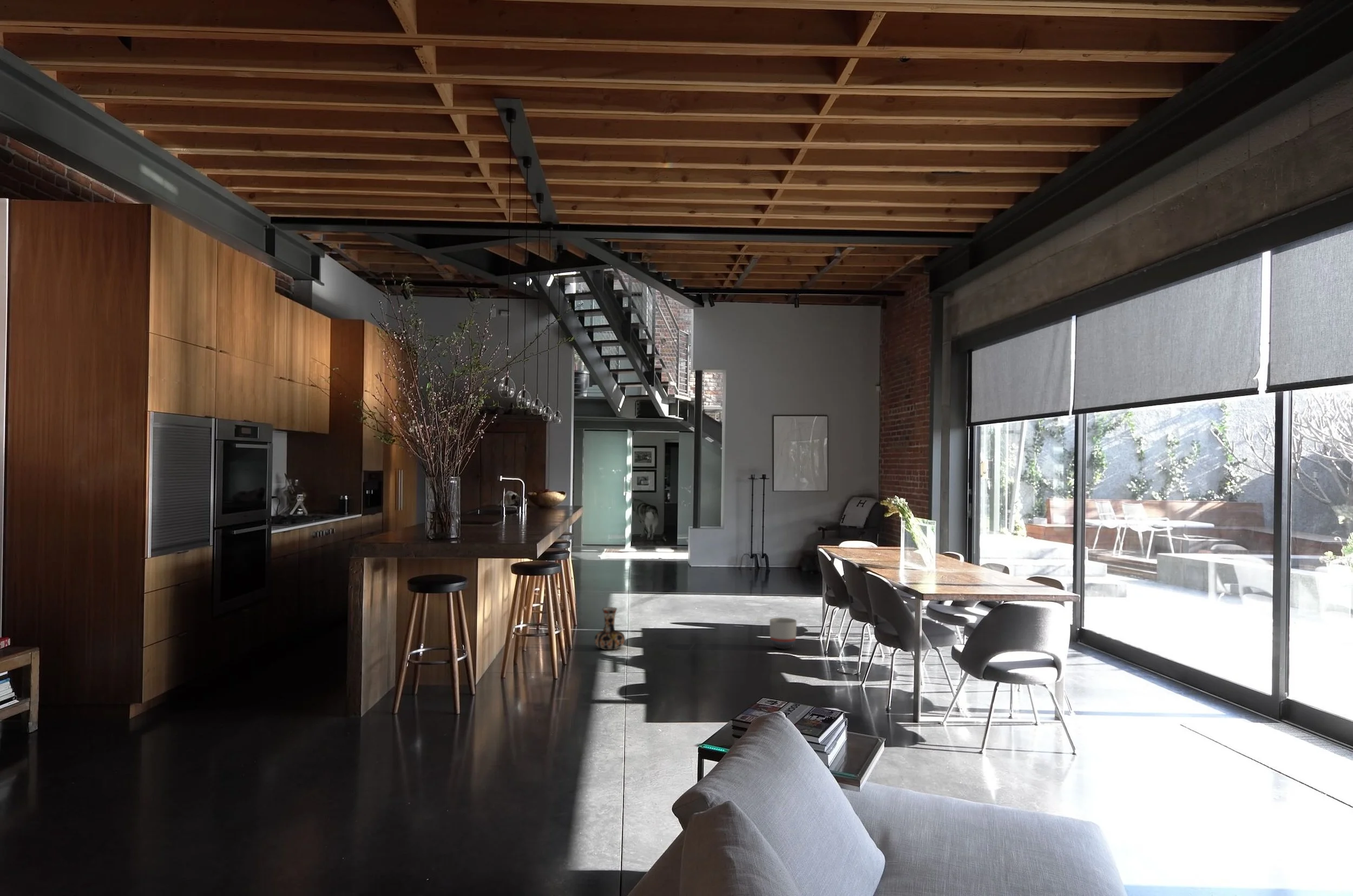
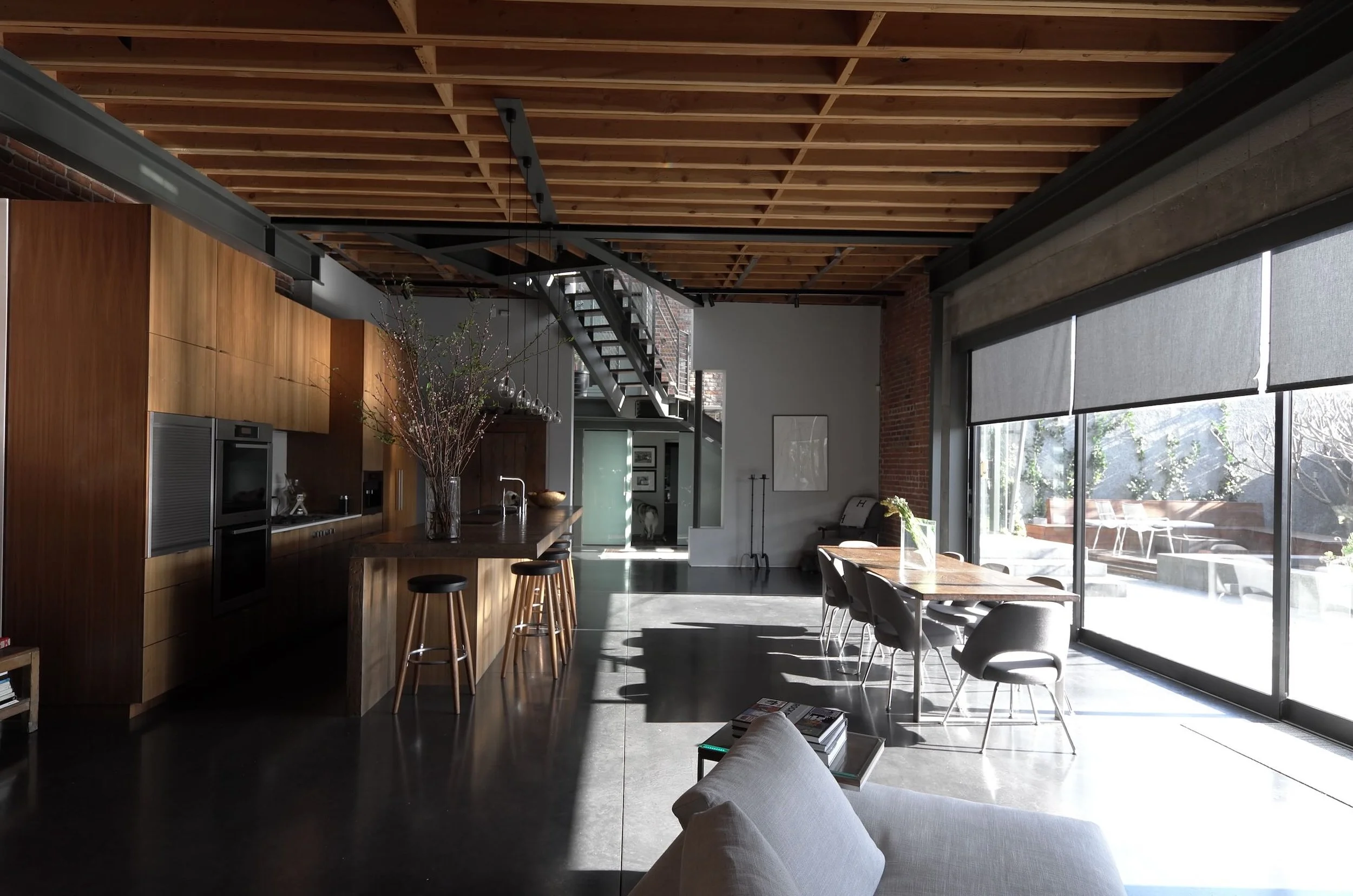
- planter [769,617,797,650]
- vase [594,607,626,650]
